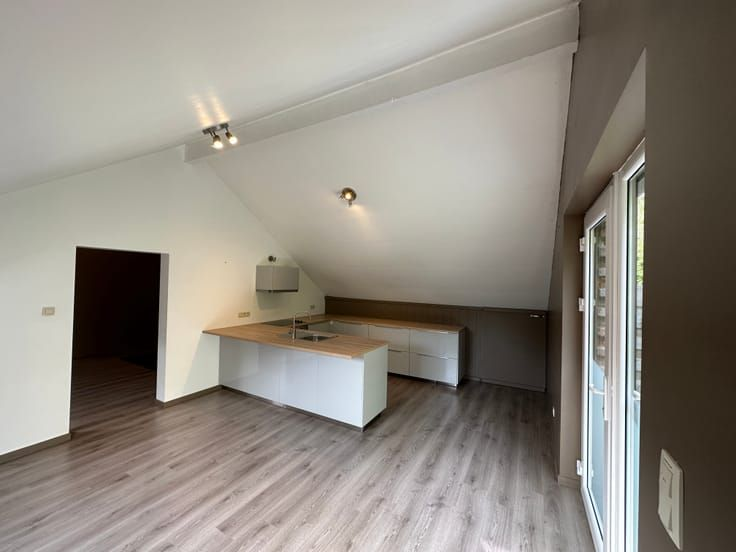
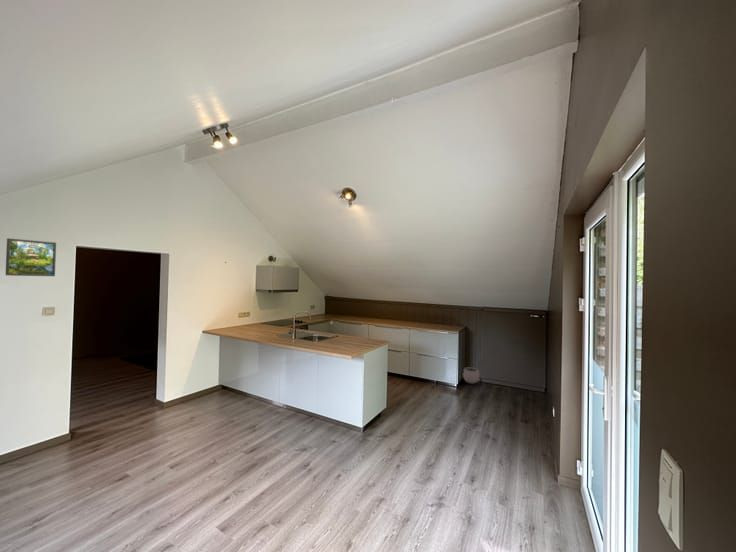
+ plant pot [462,363,480,385]
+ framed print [4,237,57,277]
